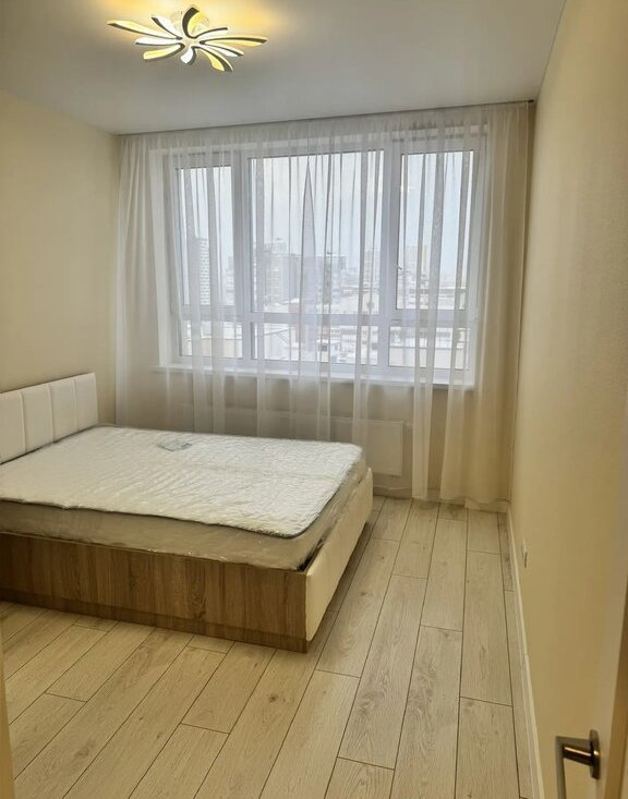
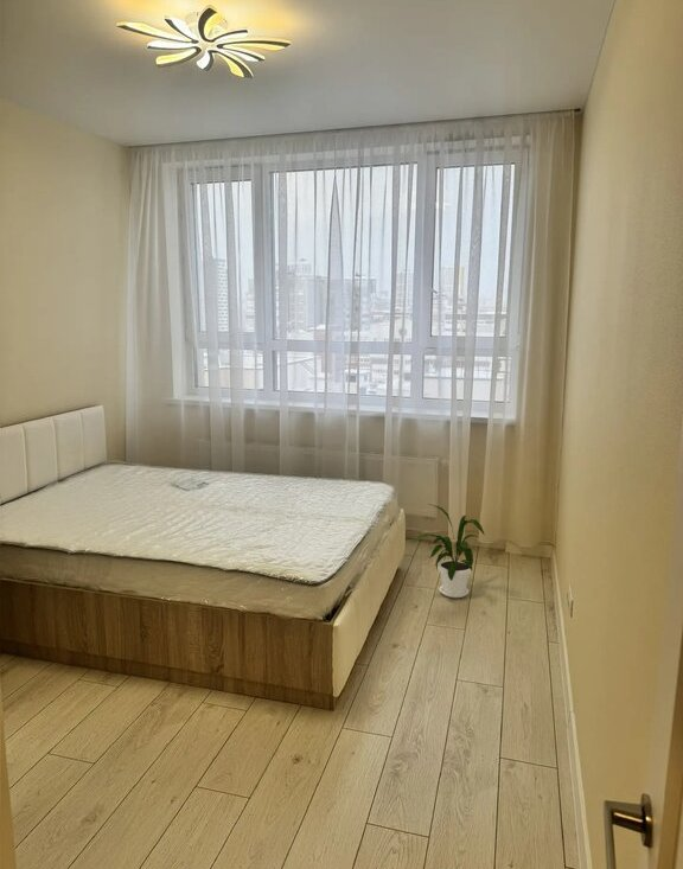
+ house plant [409,503,485,599]
